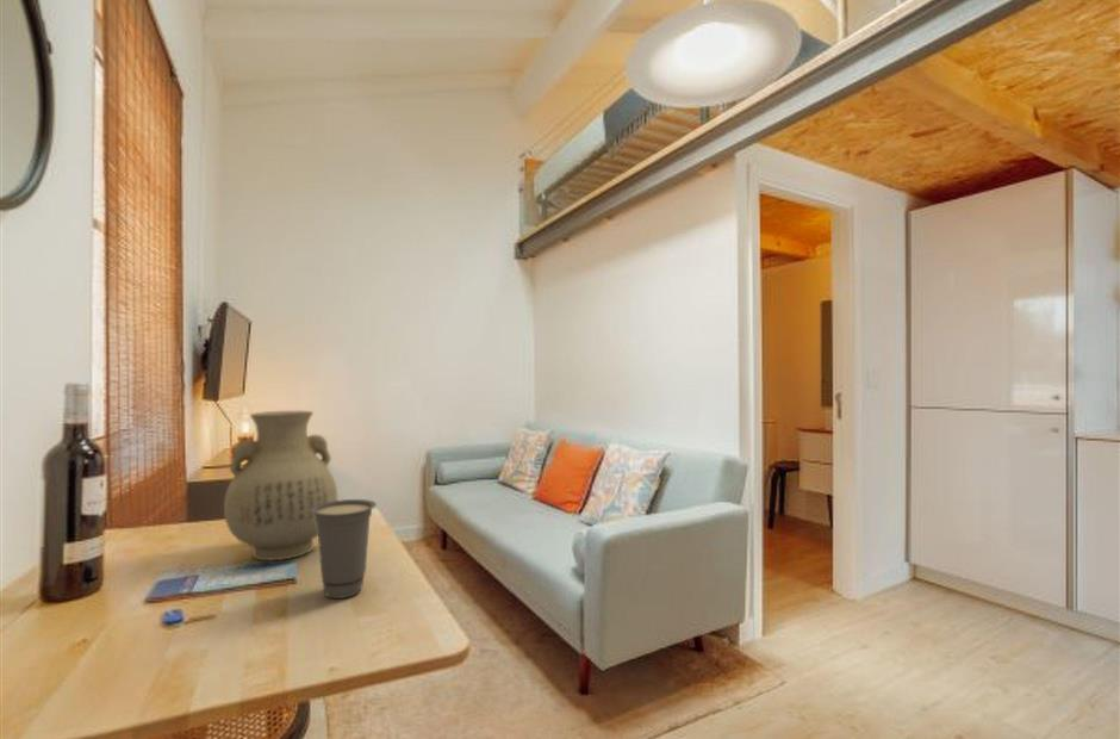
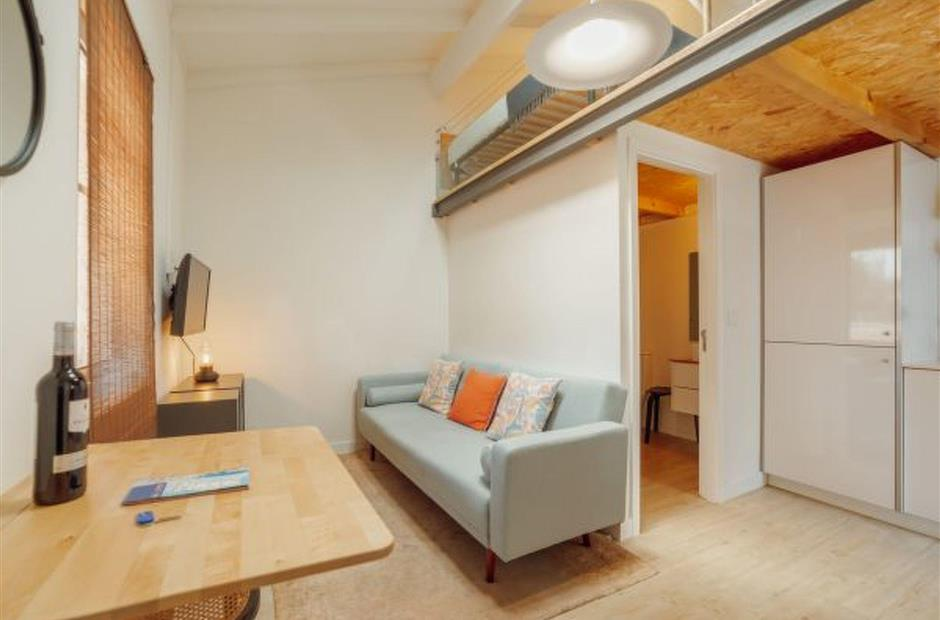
- cup [311,498,378,600]
- vase [223,410,338,561]
